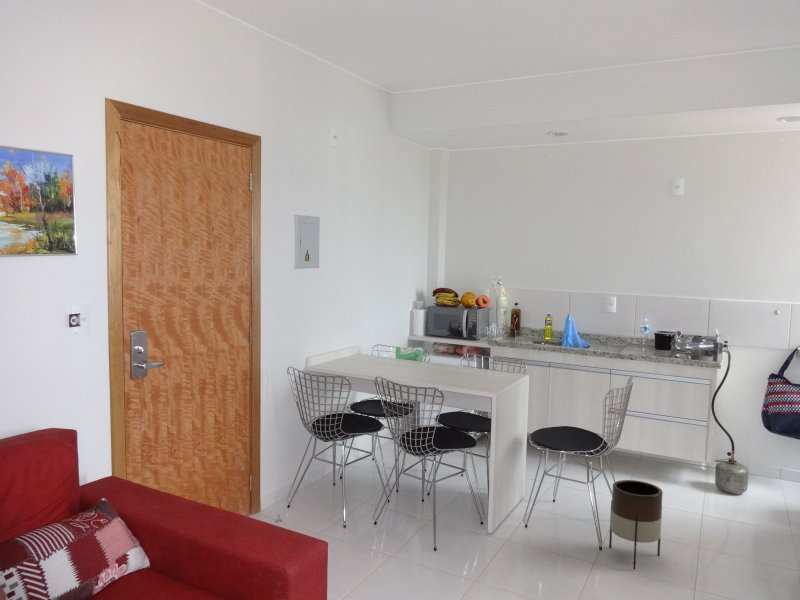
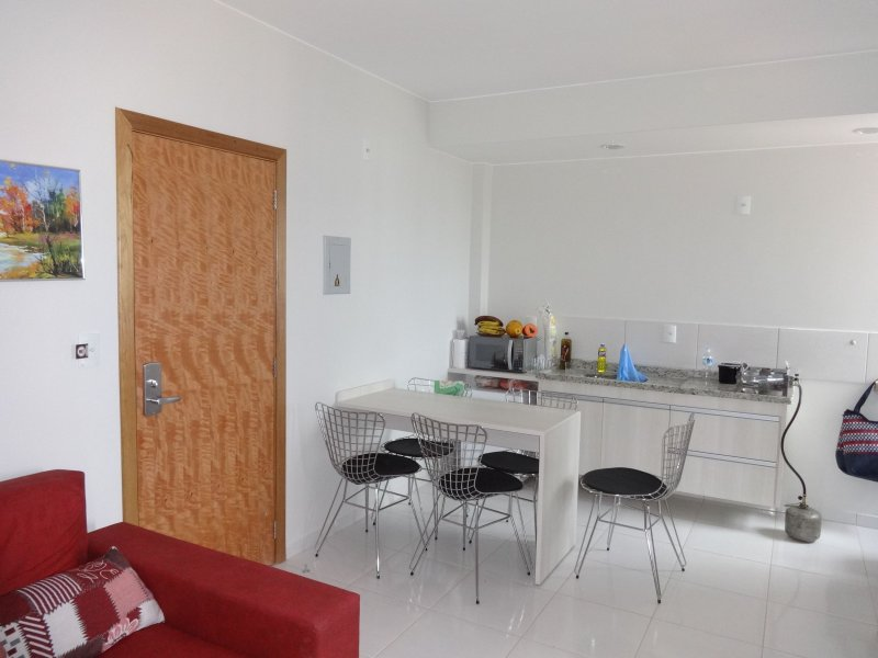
- planter [608,479,664,570]
